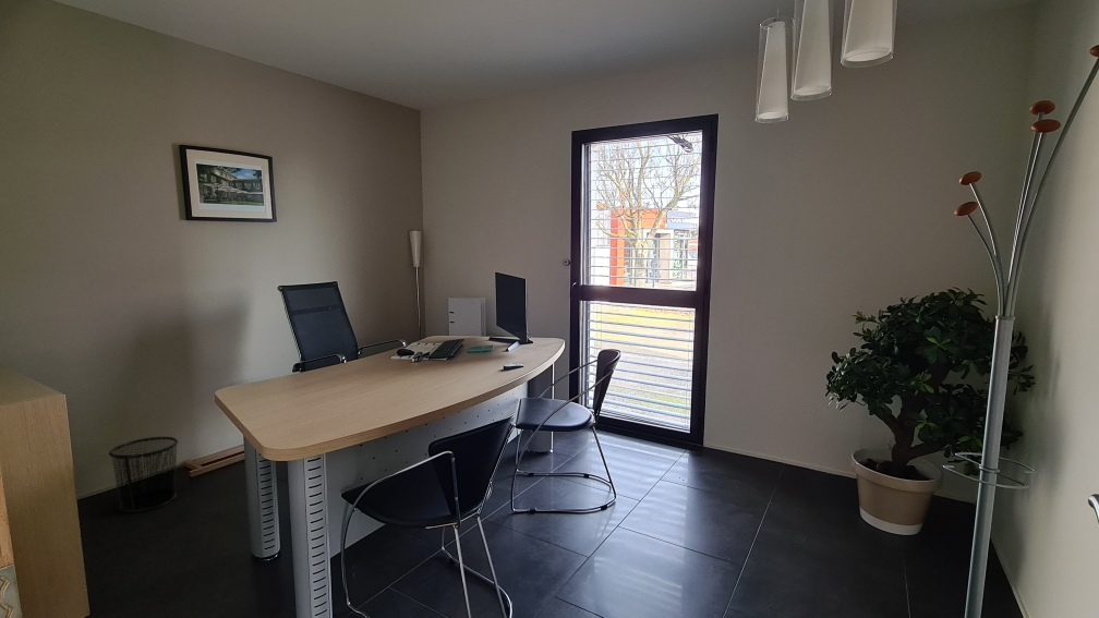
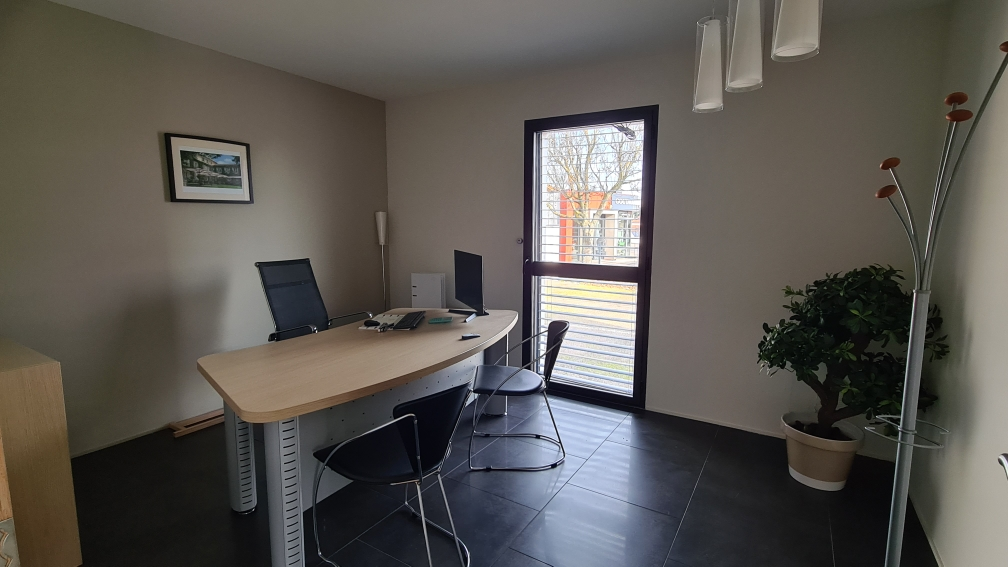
- waste bin [108,436,180,513]
